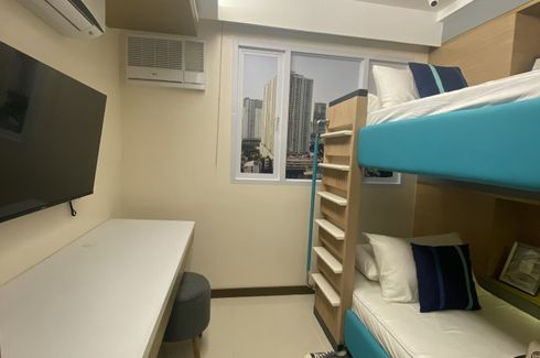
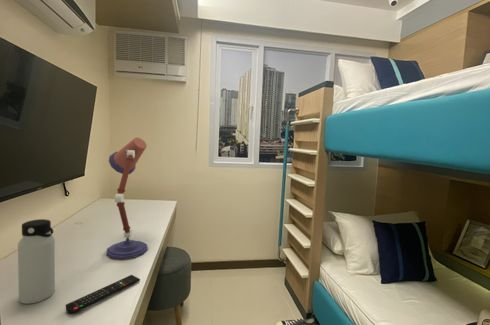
+ water bottle [17,218,56,305]
+ remote control [65,274,141,315]
+ desk lamp [105,137,149,260]
